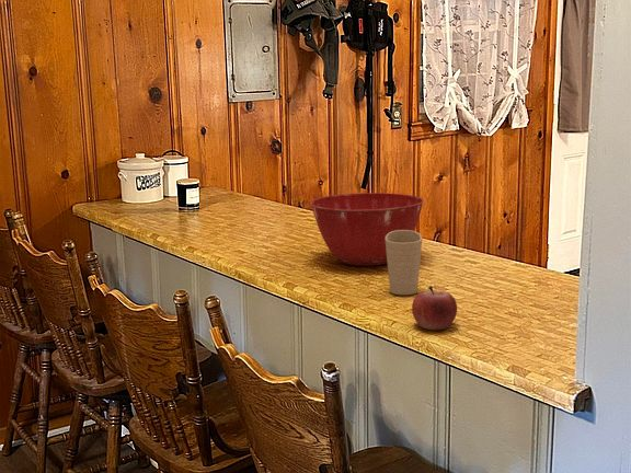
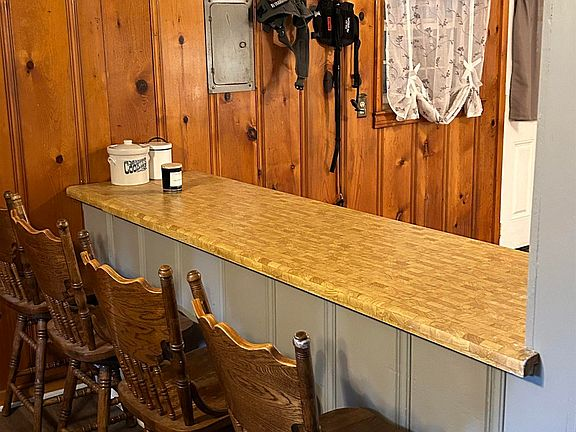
- cup [385,230,423,296]
- mixing bowl [309,192,425,266]
- fruit [411,285,458,331]
